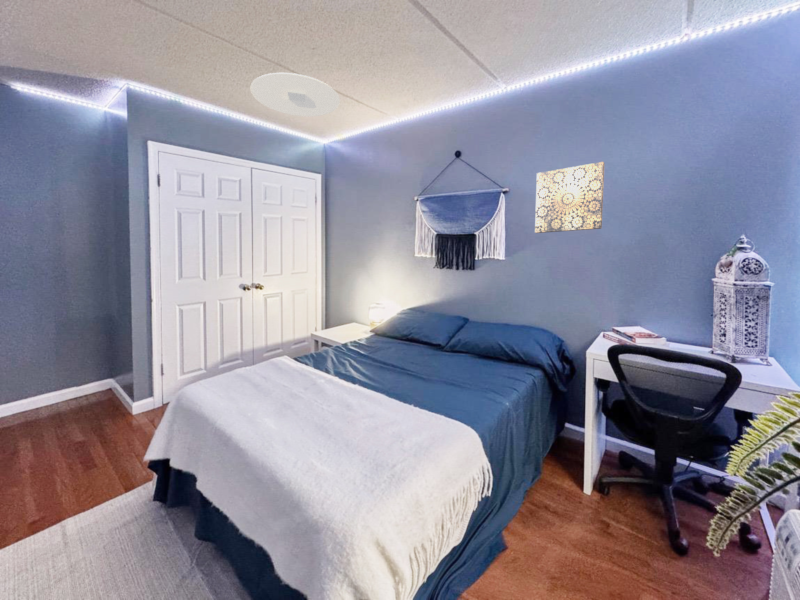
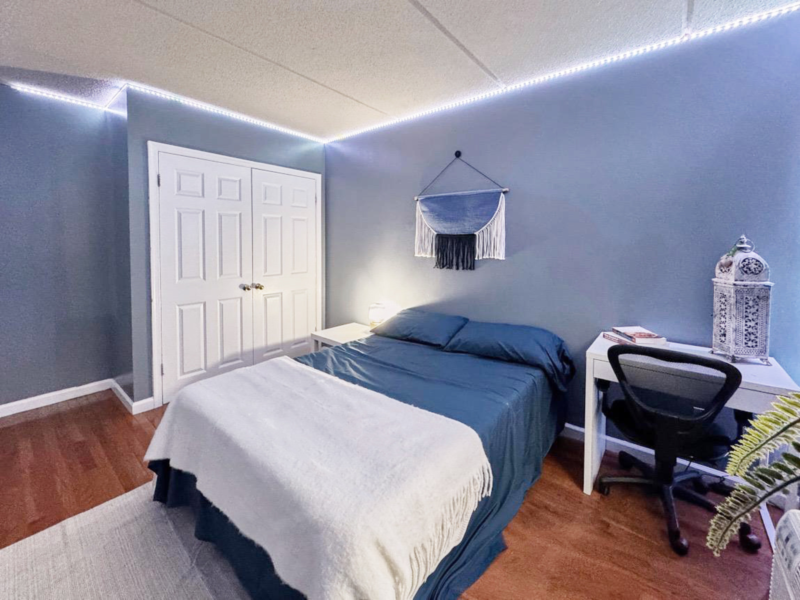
- ceiling light [250,72,341,118]
- wall art [534,161,605,234]
